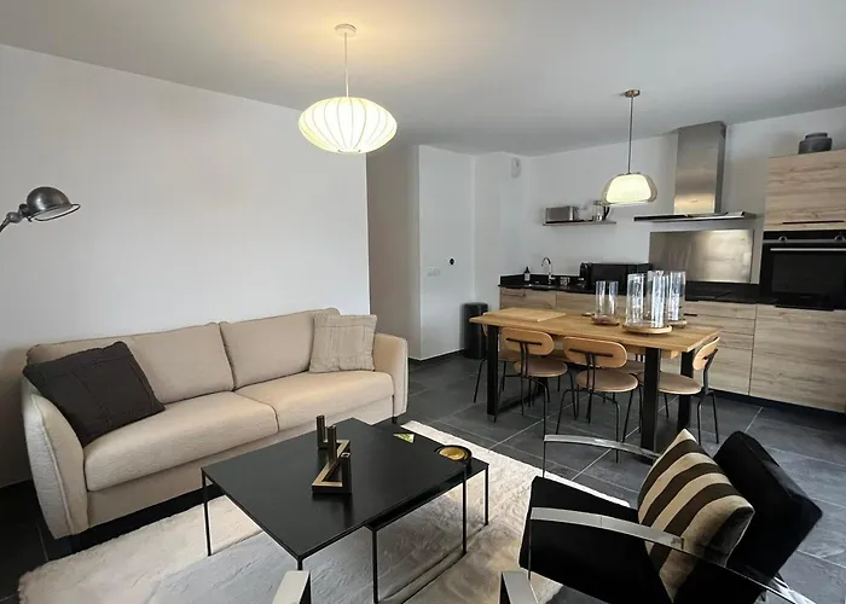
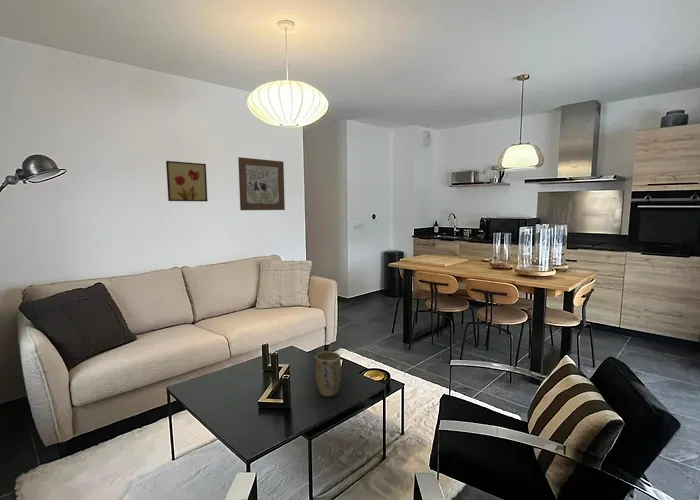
+ wall art [237,156,286,211]
+ wall art [165,160,209,202]
+ plant pot [314,350,342,397]
